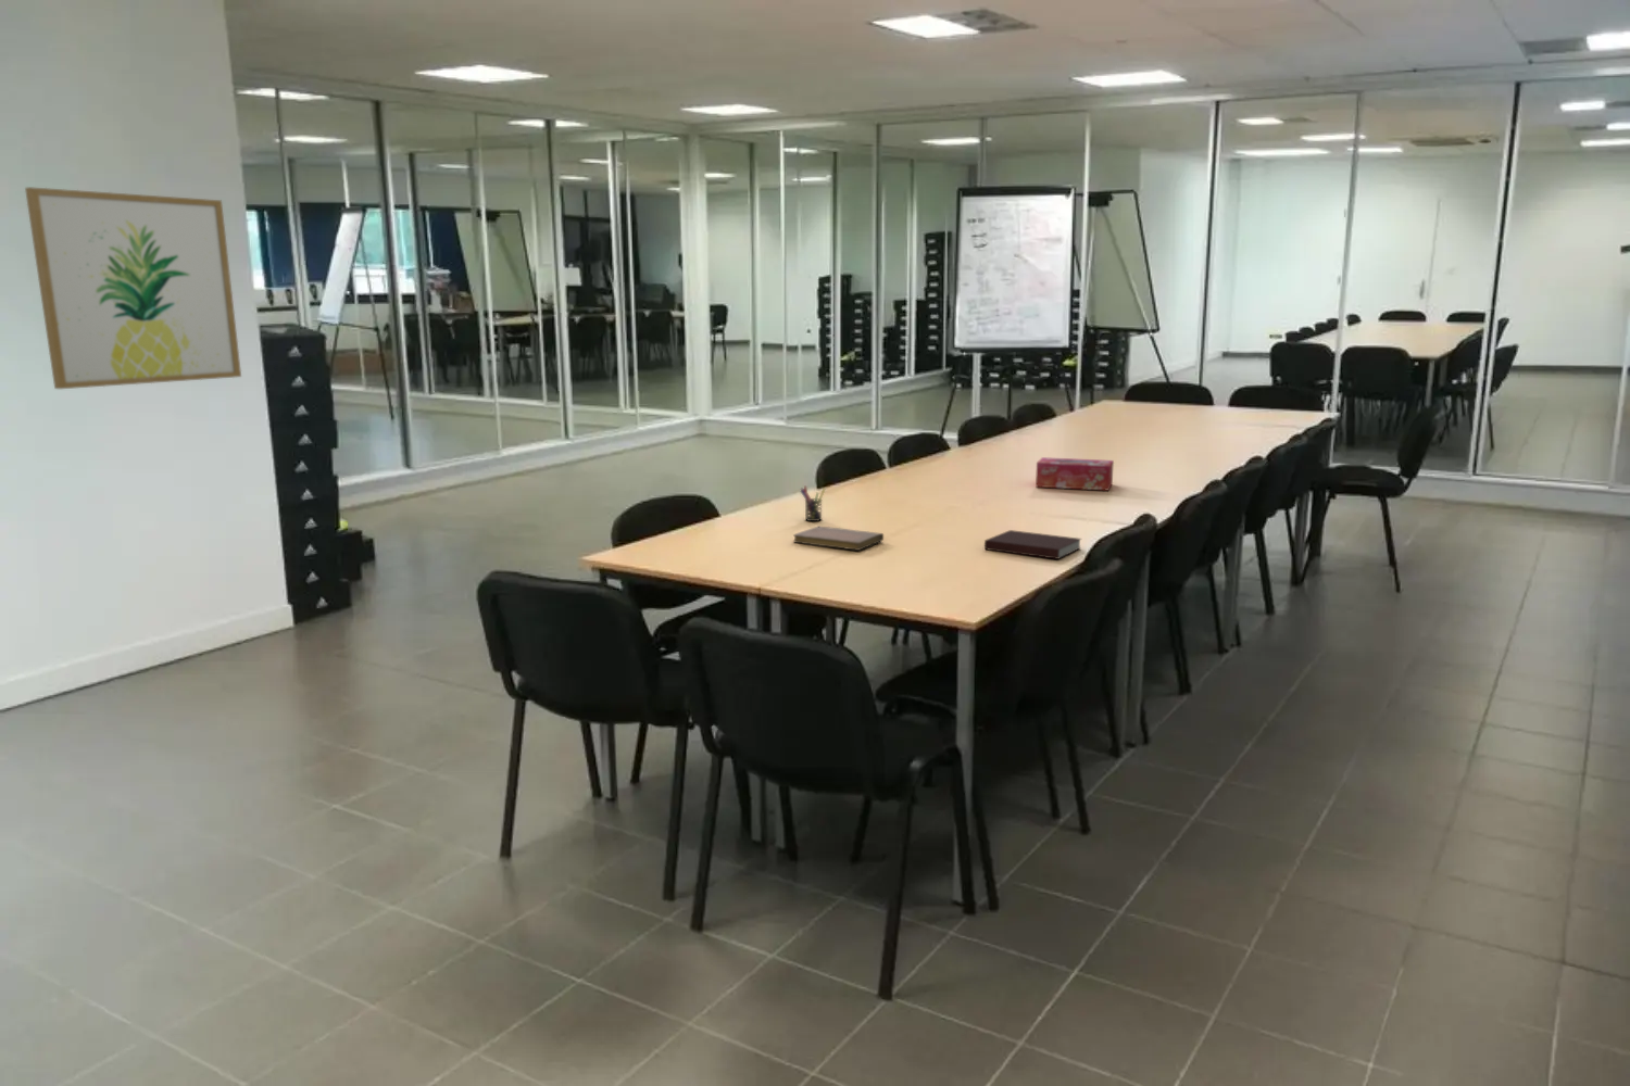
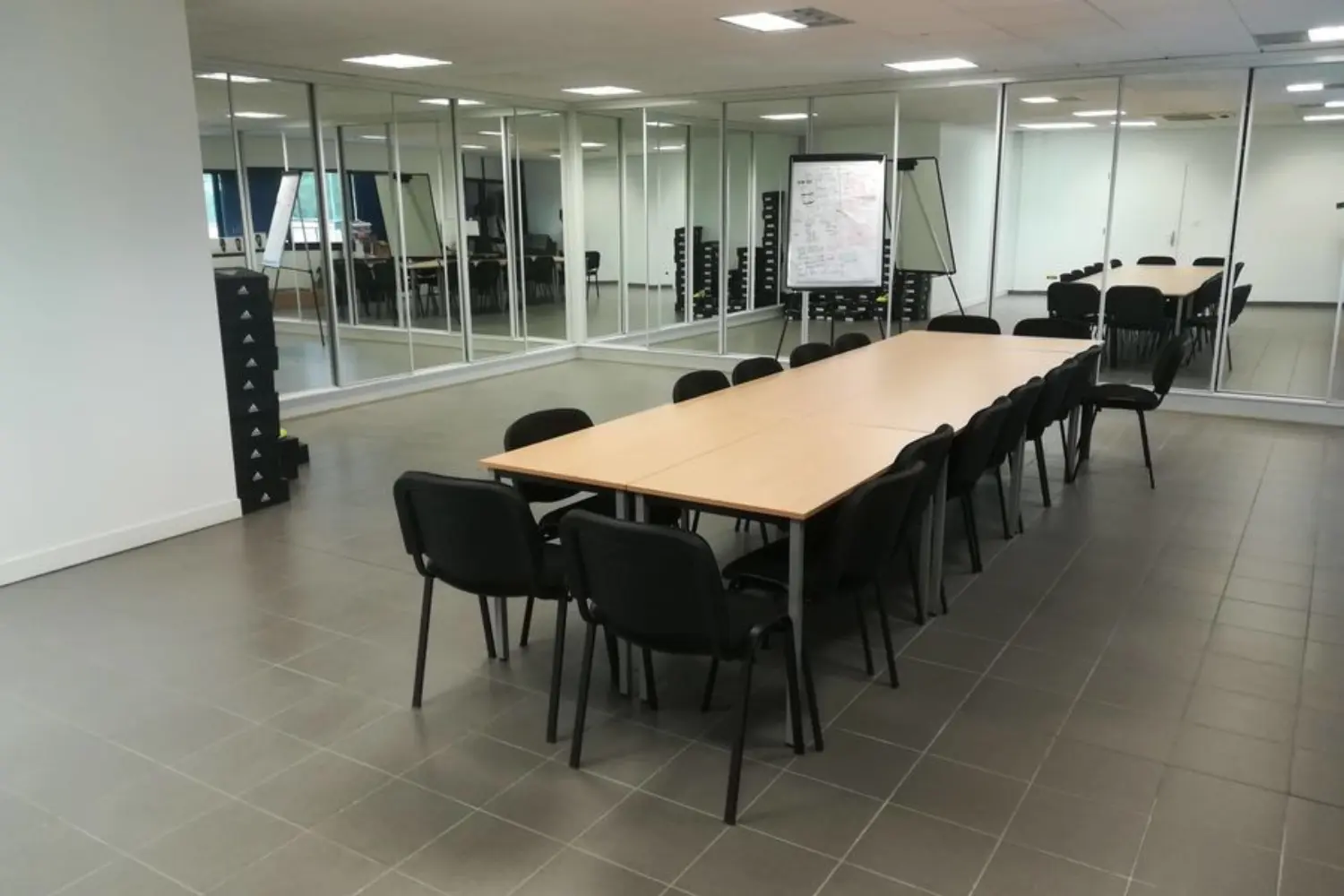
- notebook [792,526,884,551]
- pen holder [799,485,826,522]
- tissue box [1035,456,1115,492]
- wall art [24,185,243,390]
- notebook [984,528,1082,560]
